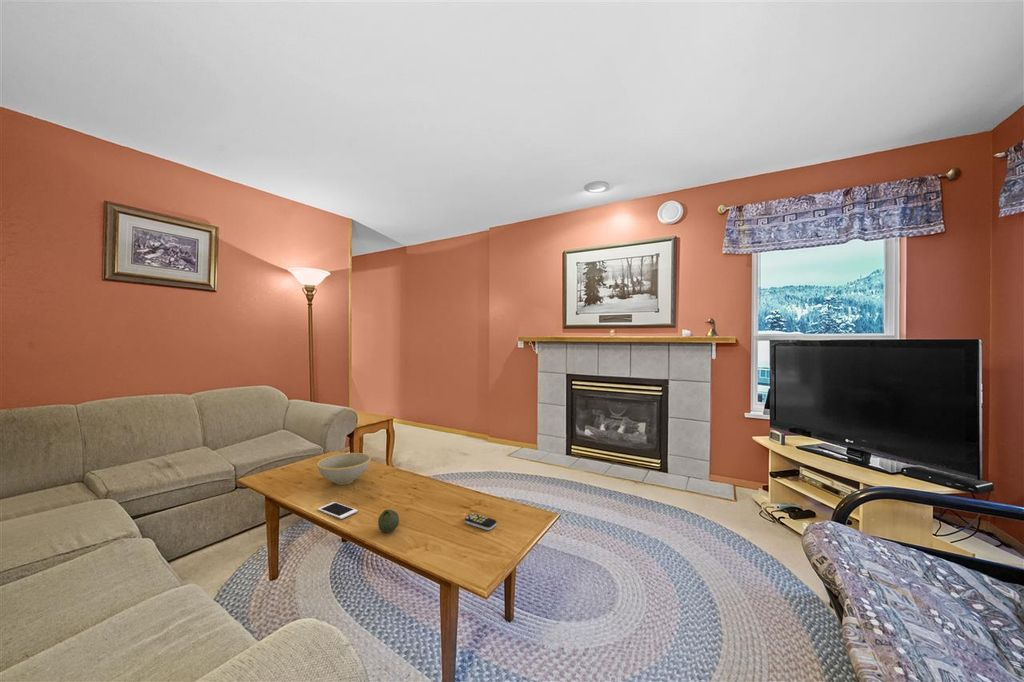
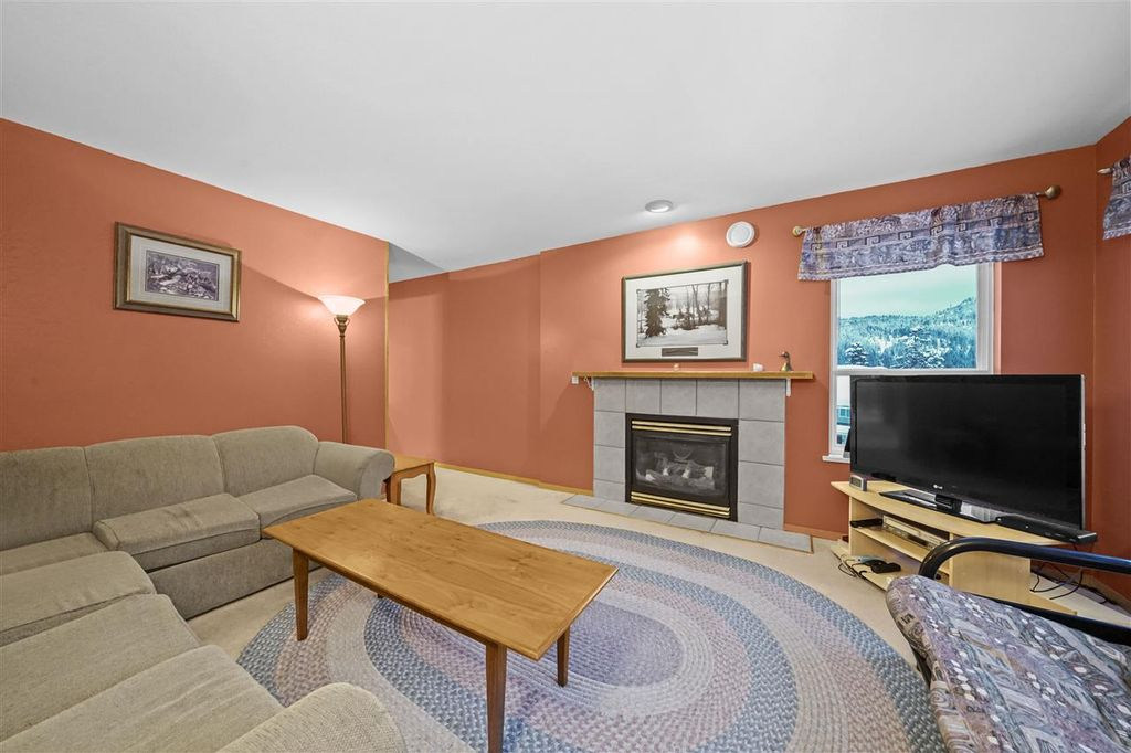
- bowl [316,452,372,486]
- remote control [464,512,498,531]
- fruit [377,508,400,534]
- cell phone [317,501,358,520]
